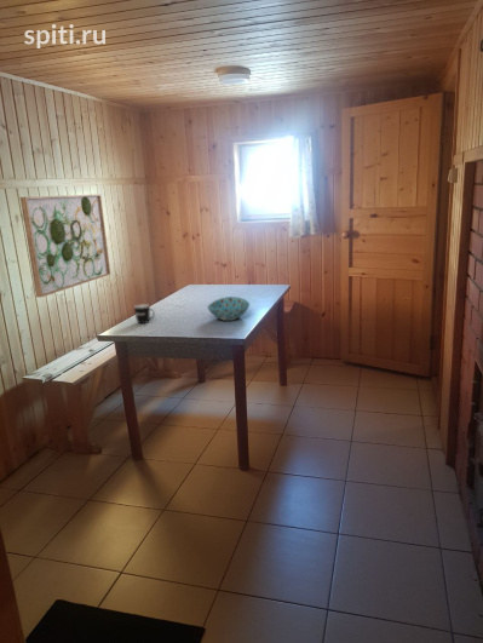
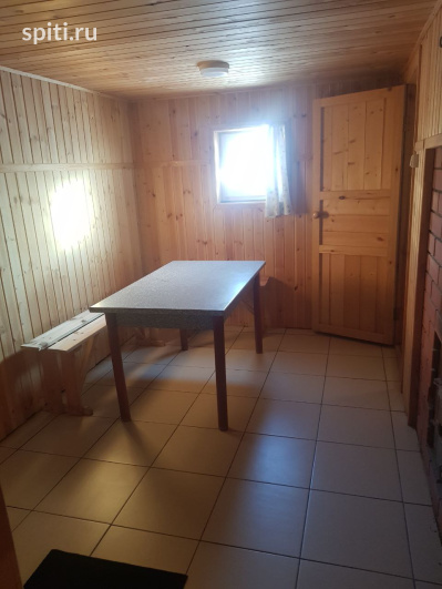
- mug [133,303,156,325]
- bowl [206,295,251,322]
- wall art [19,194,111,298]
